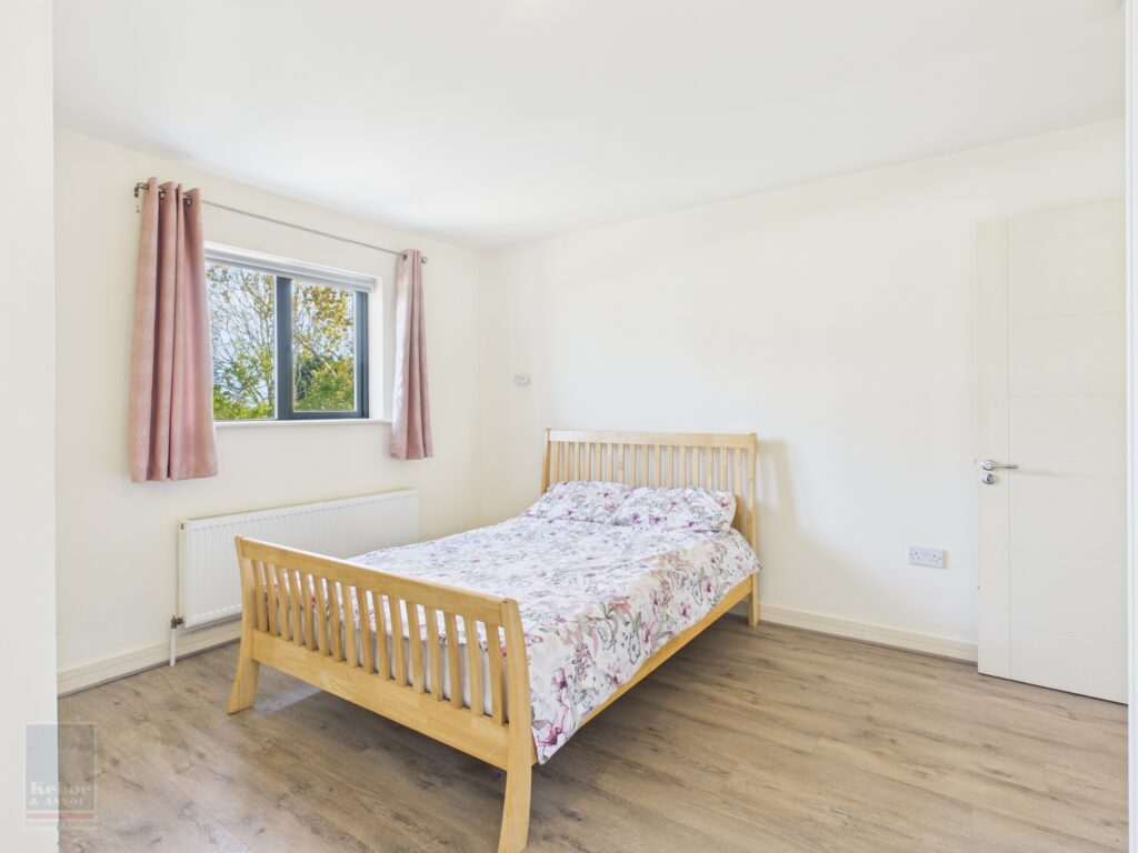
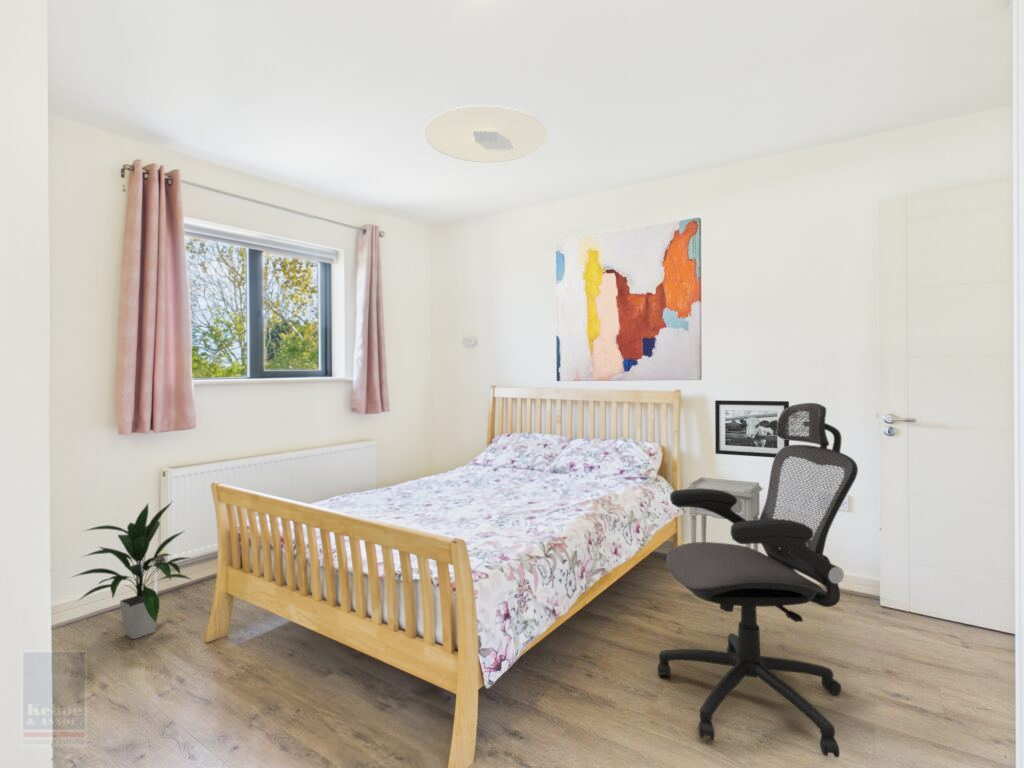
+ nightstand [685,476,764,551]
+ picture frame [714,399,790,458]
+ wall art [555,217,703,382]
+ ceiling light [423,104,548,163]
+ chair [657,402,859,758]
+ indoor plant [69,499,194,640]
